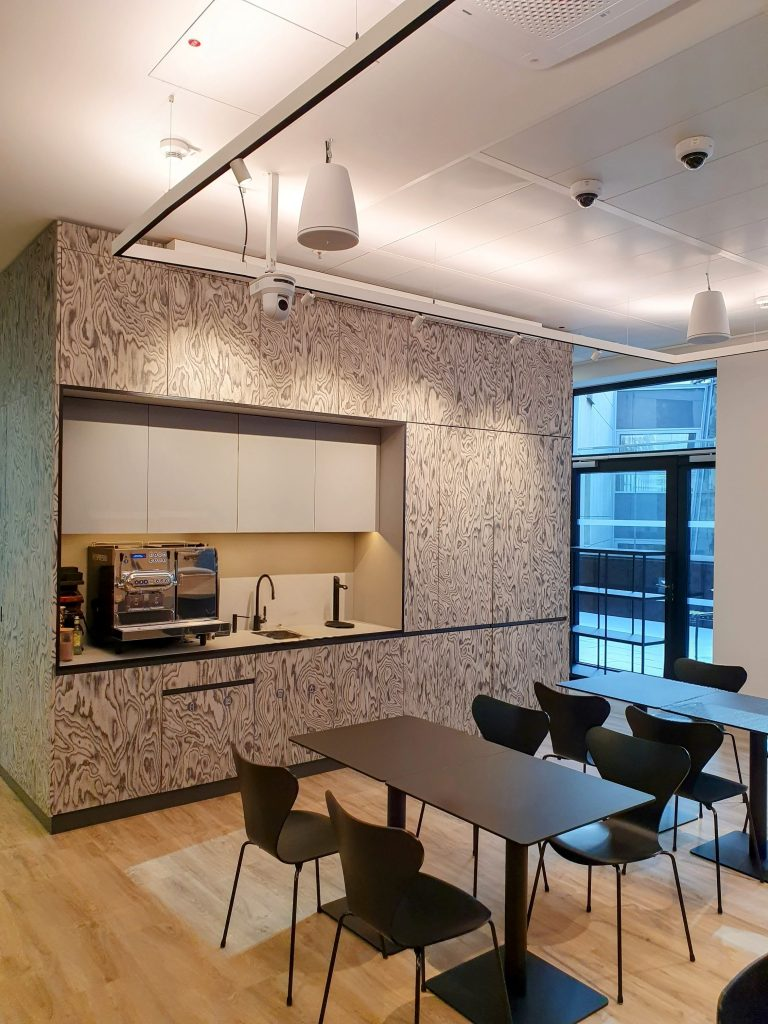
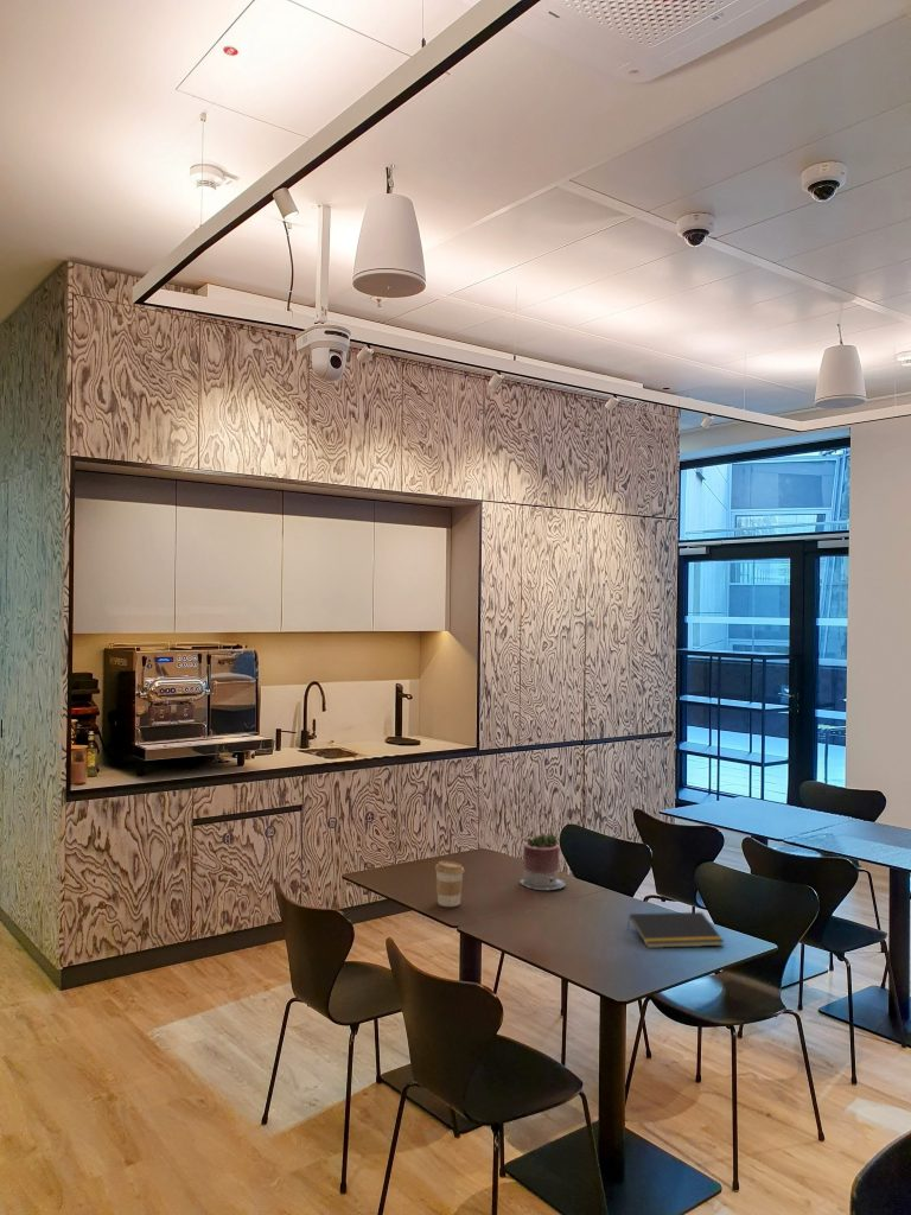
+ coffee cup [434,860,465,908]
+ notepad [626,911,725,949]
+ succulent planter [518,832,567,891]
